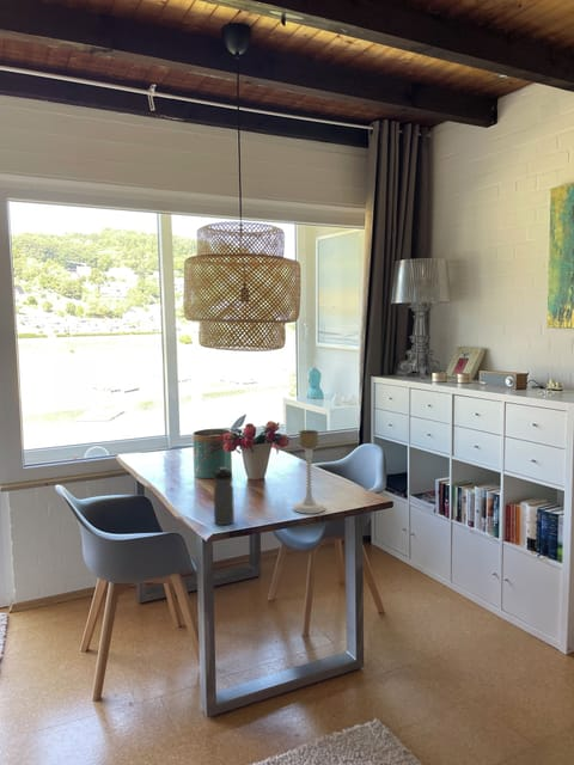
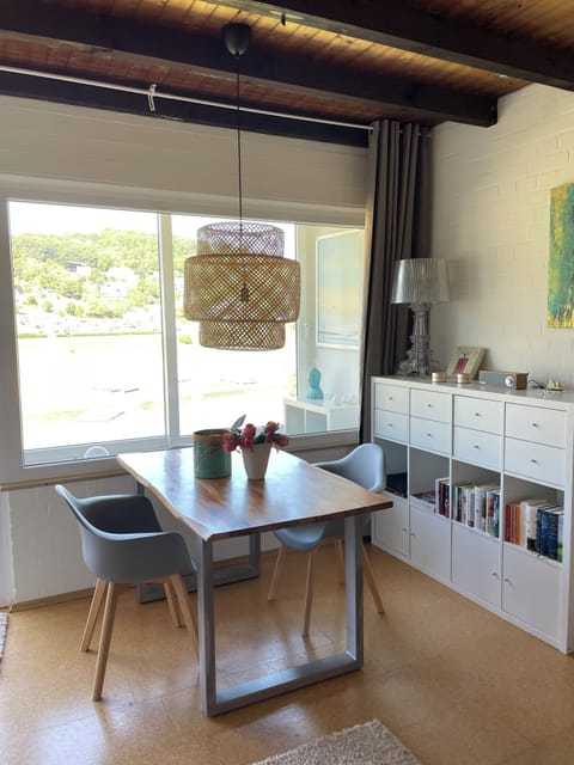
- water bottle [213,466,236,526]
- candle holder [292,429,326,515]
